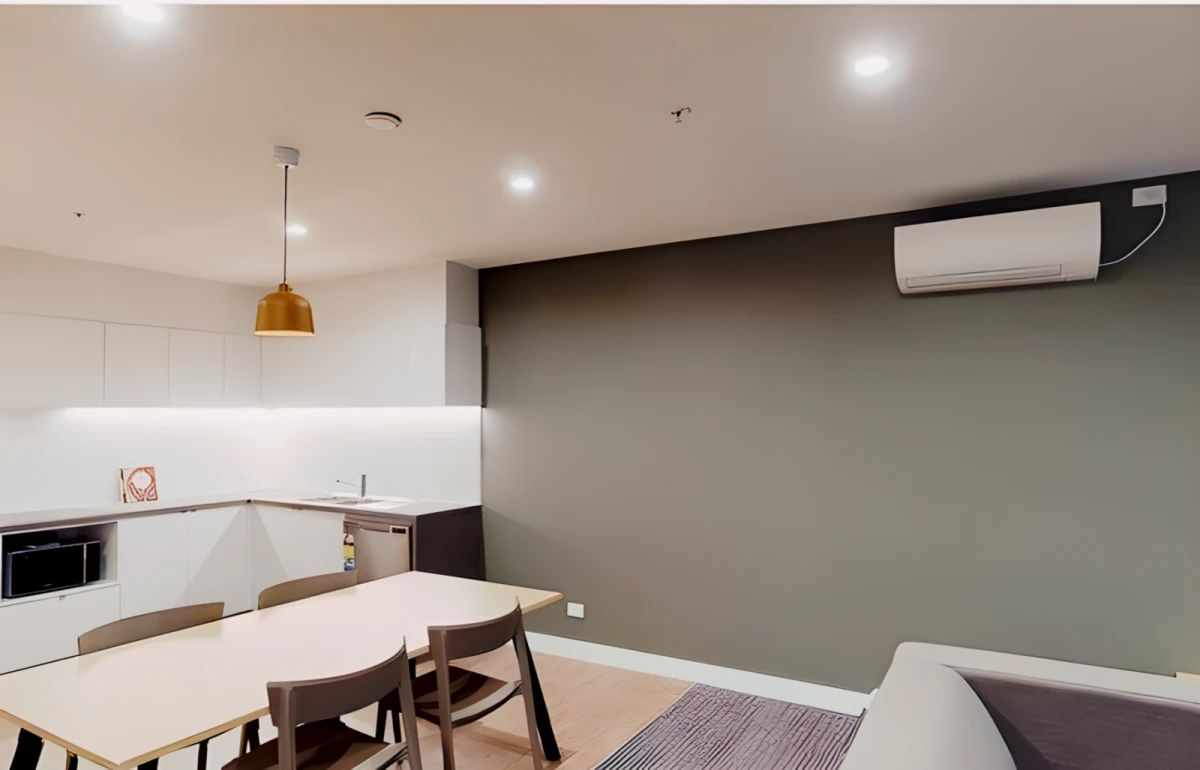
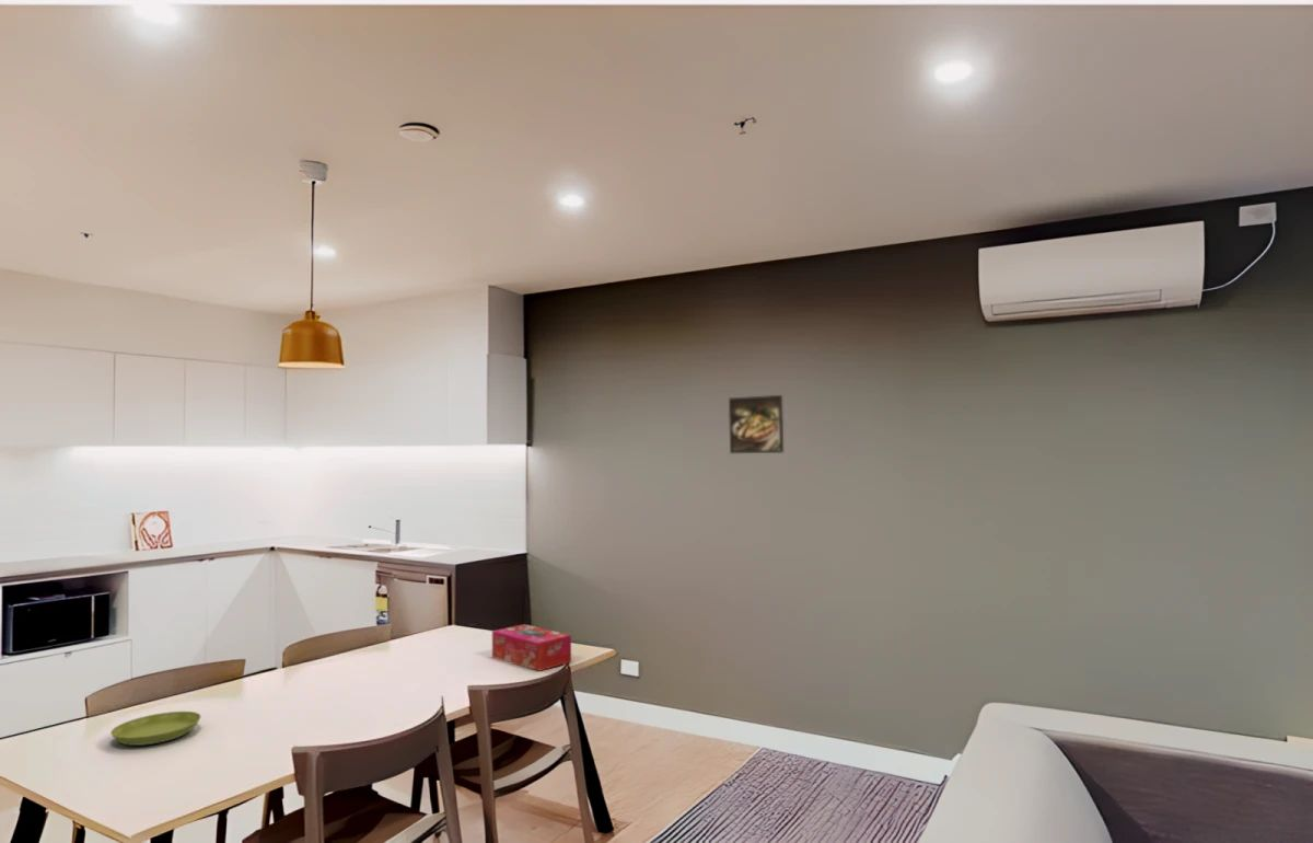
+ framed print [728,394,785,454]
+ tissue box [491,623,572,672]
+ saucer [109,711,202,747]
